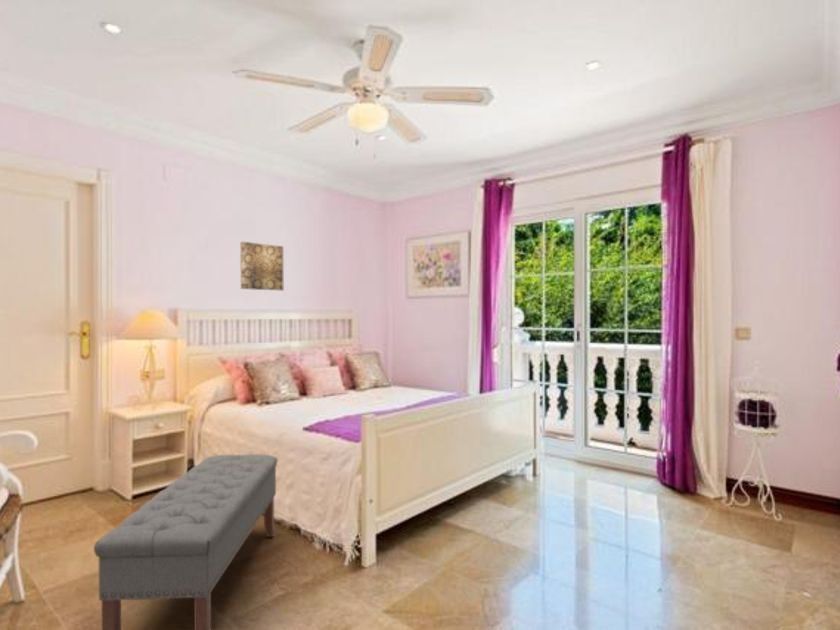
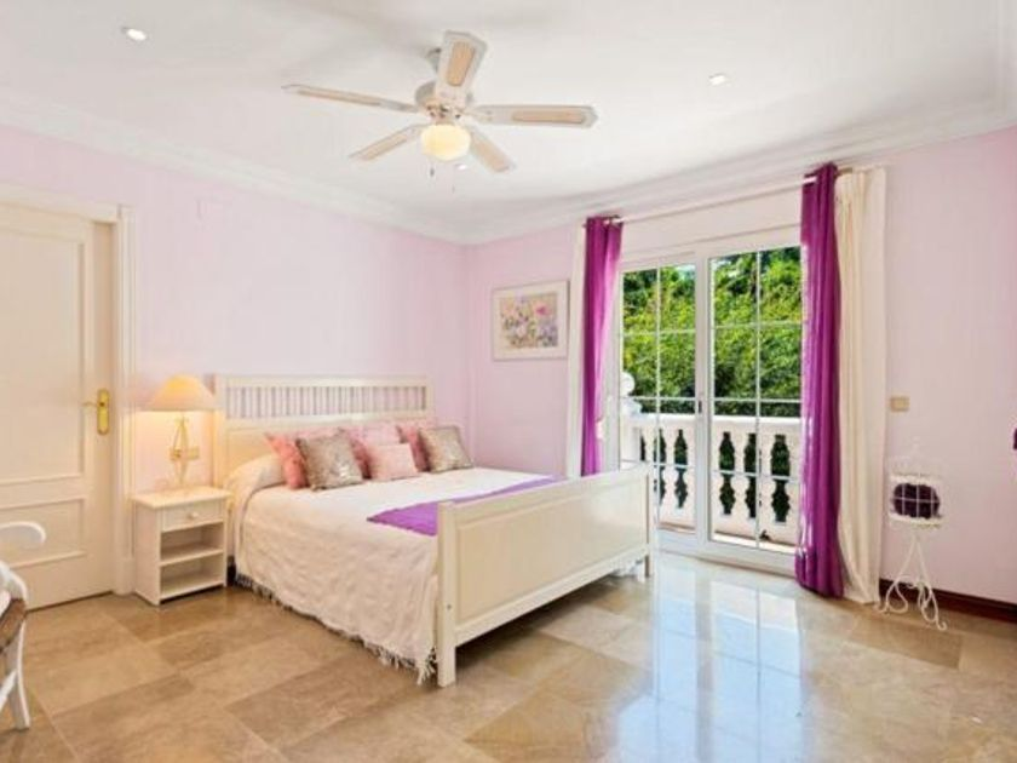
- bench [93,453,279,630]
- wall art [239,241,284,292]
